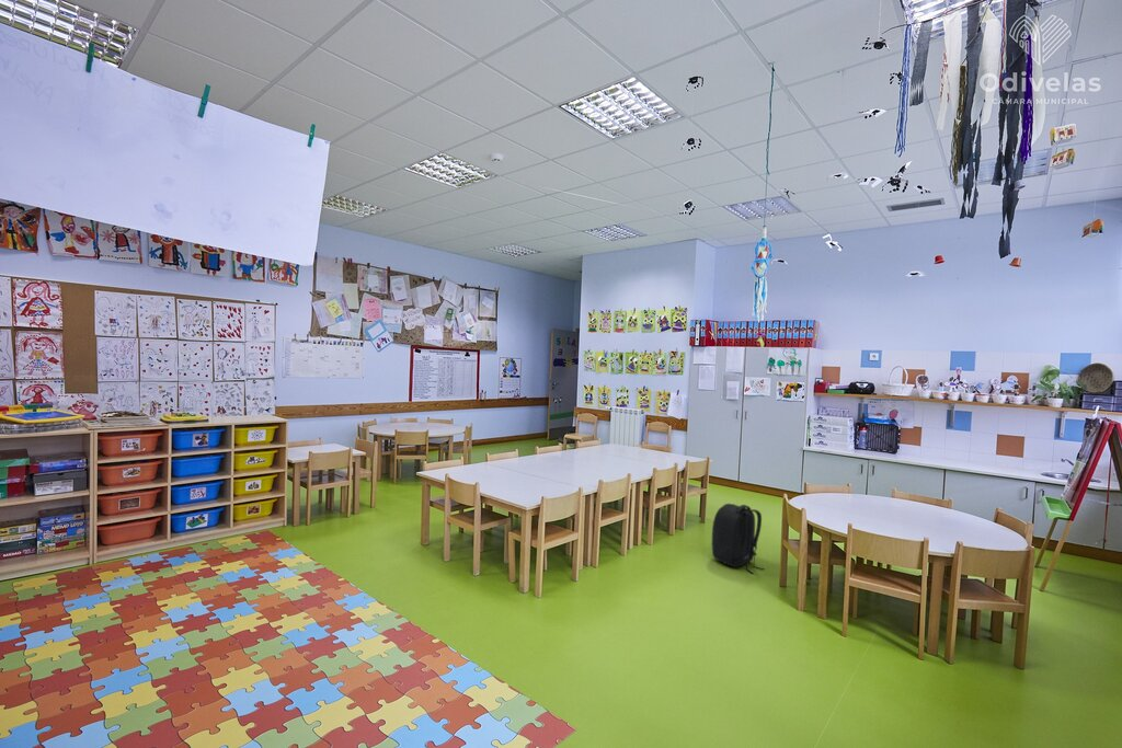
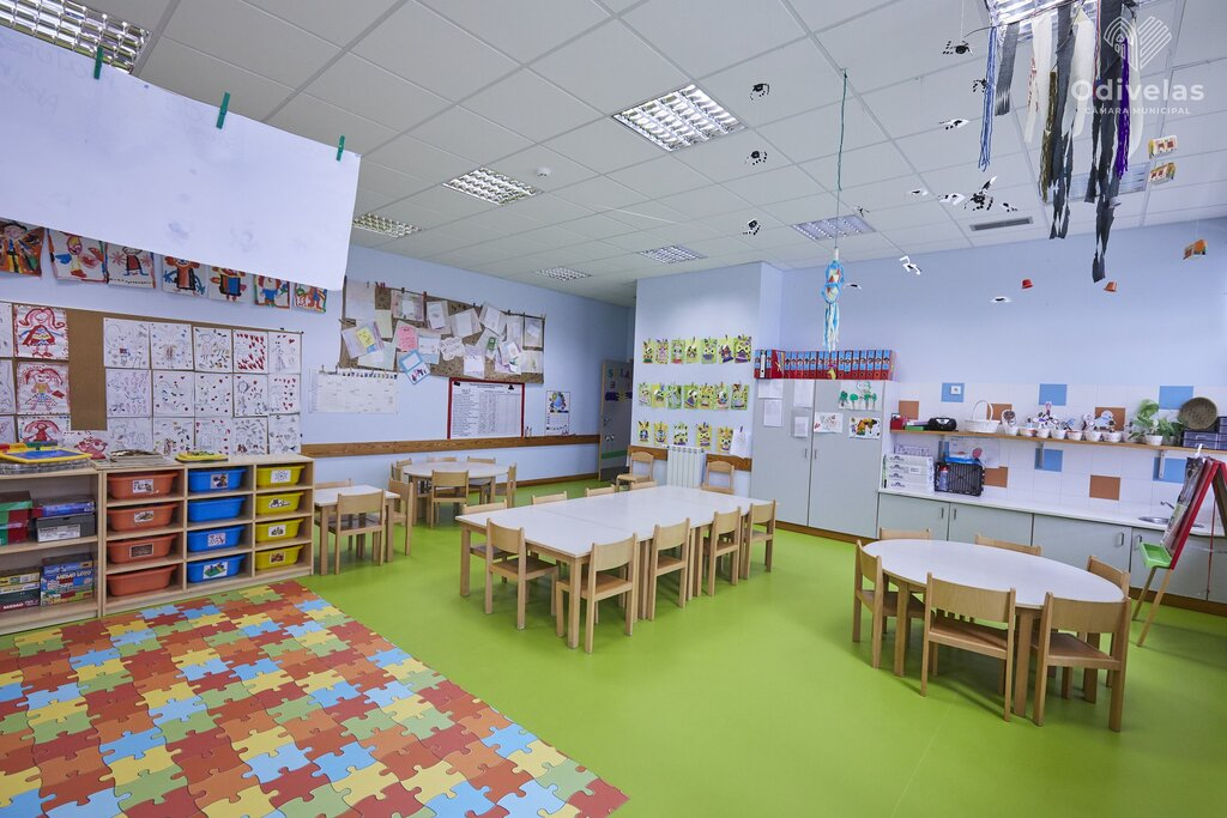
- backpack [711,503,765,575]
